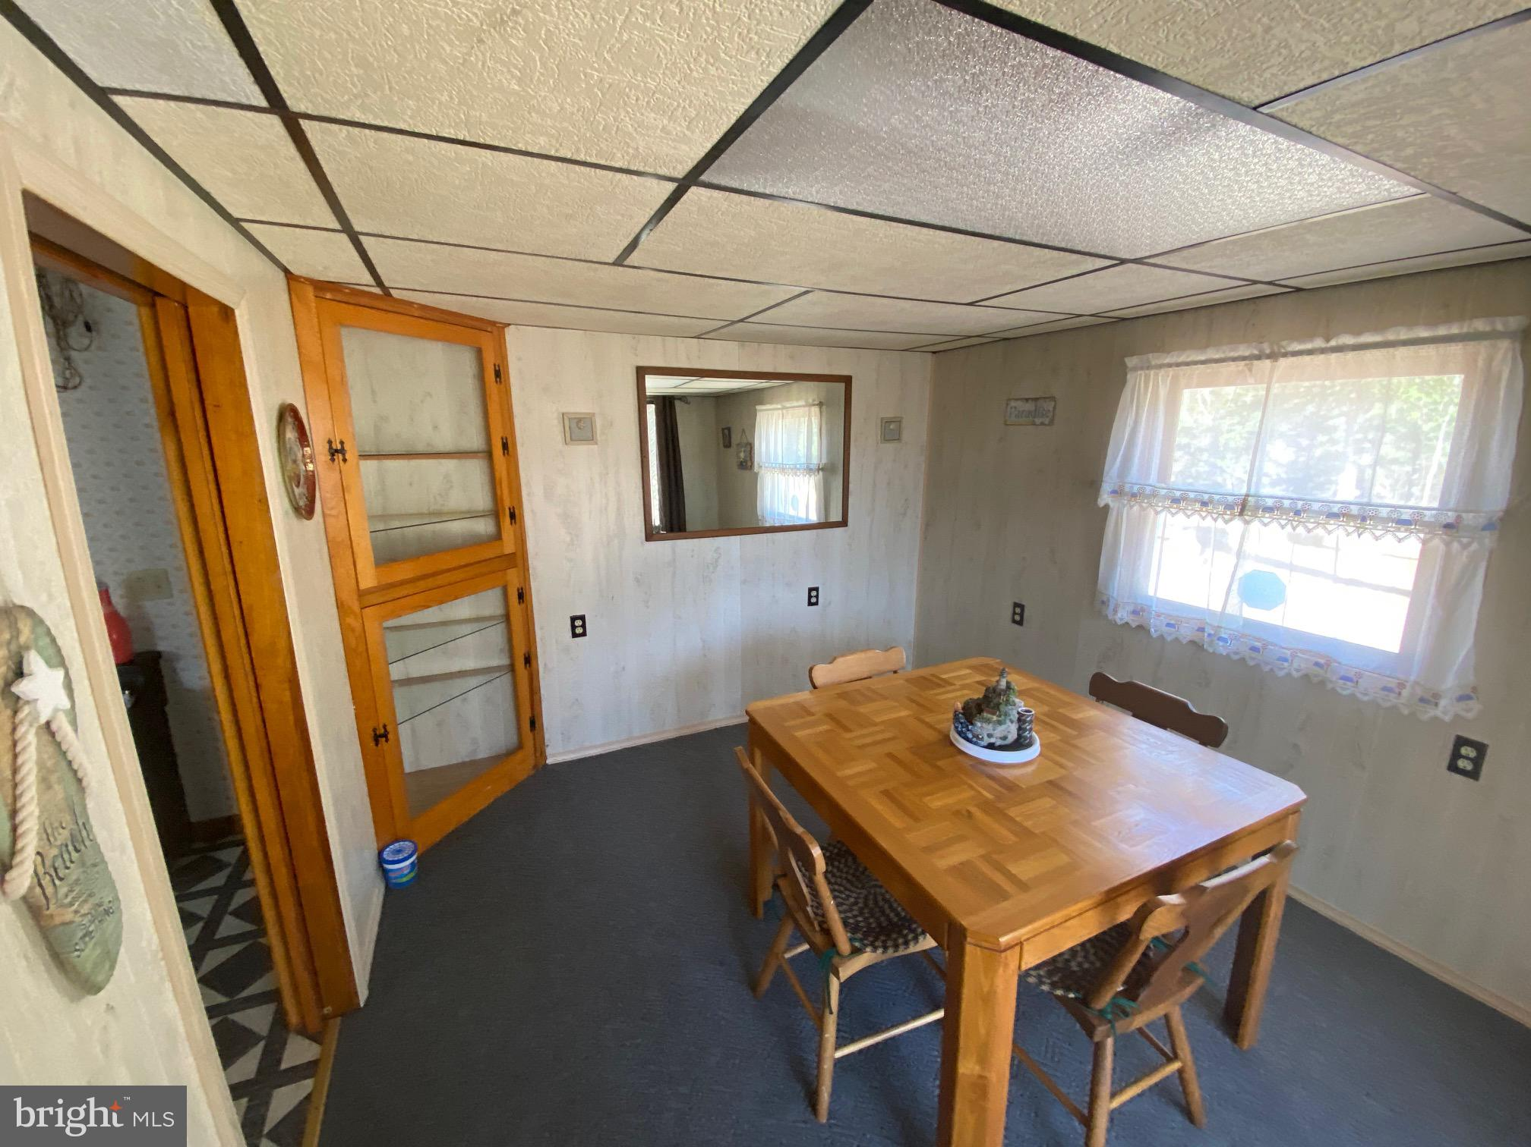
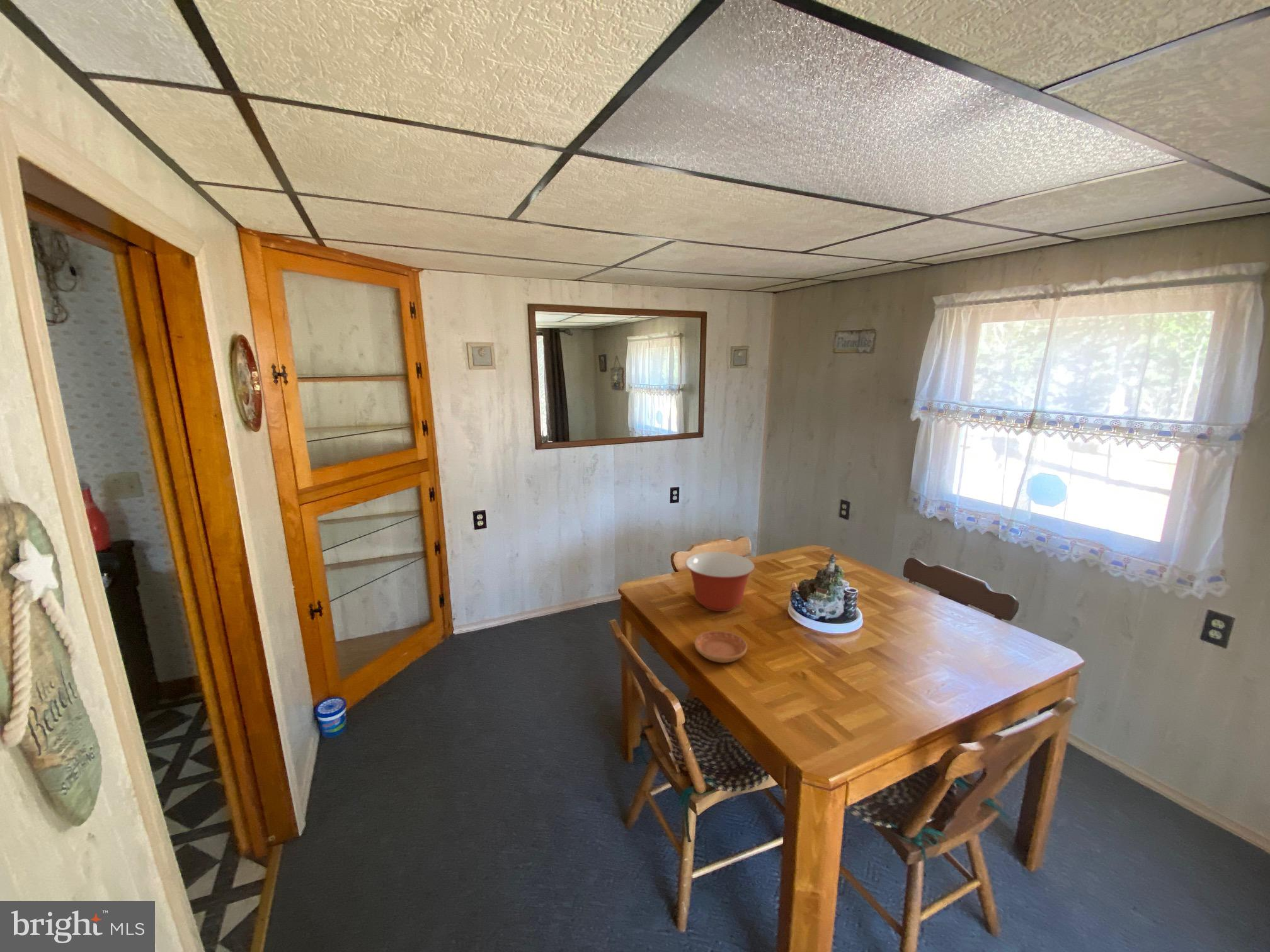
+ mixing bowl [685,551,755,612]
+ saucer [694,630,748,664]
